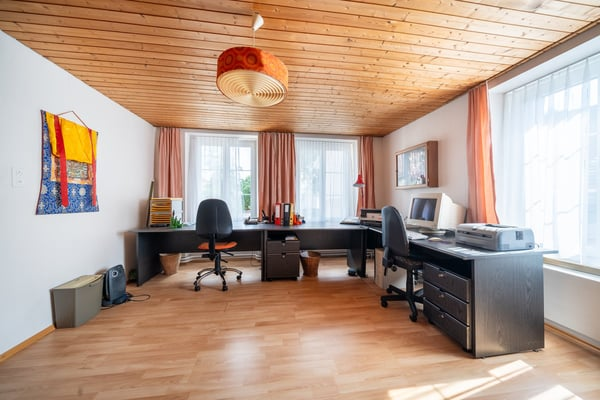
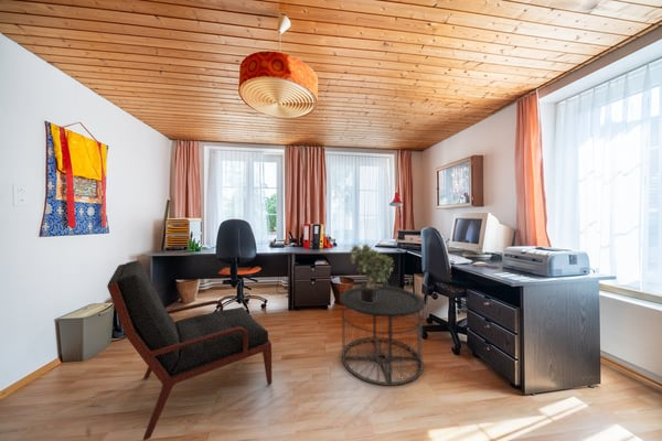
+ side table [339,284,426,387]
+ potted plant [349,243,395,302]
+ armchair [106,259,273,441]
